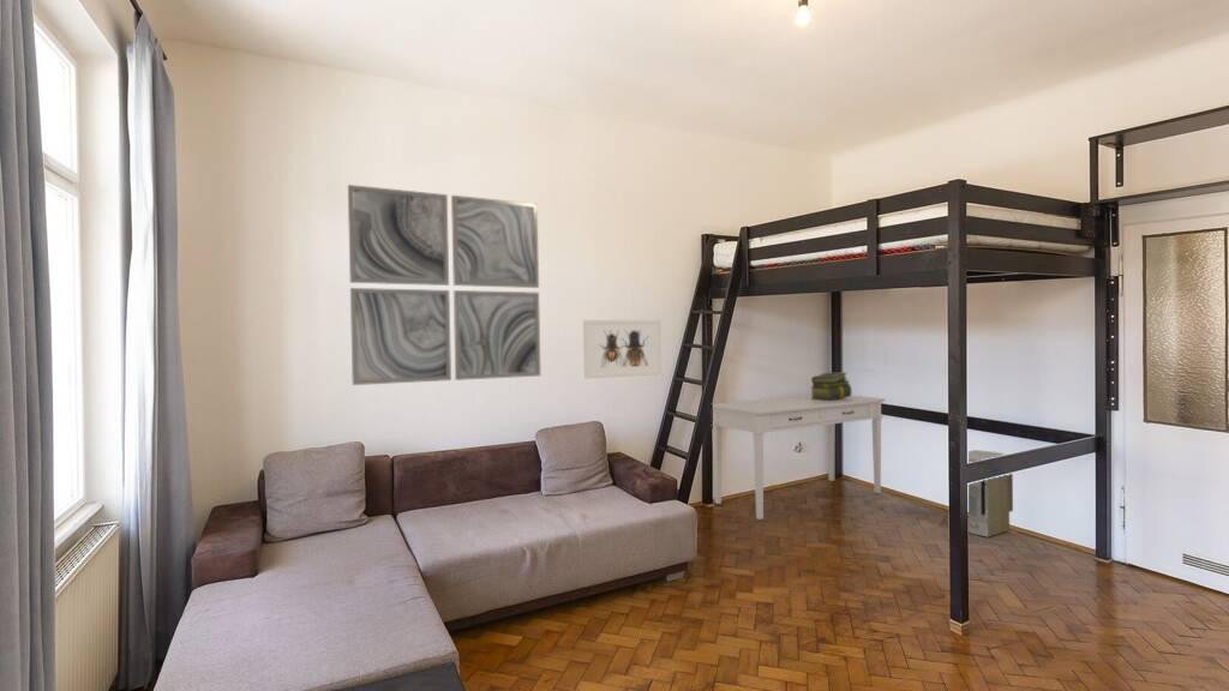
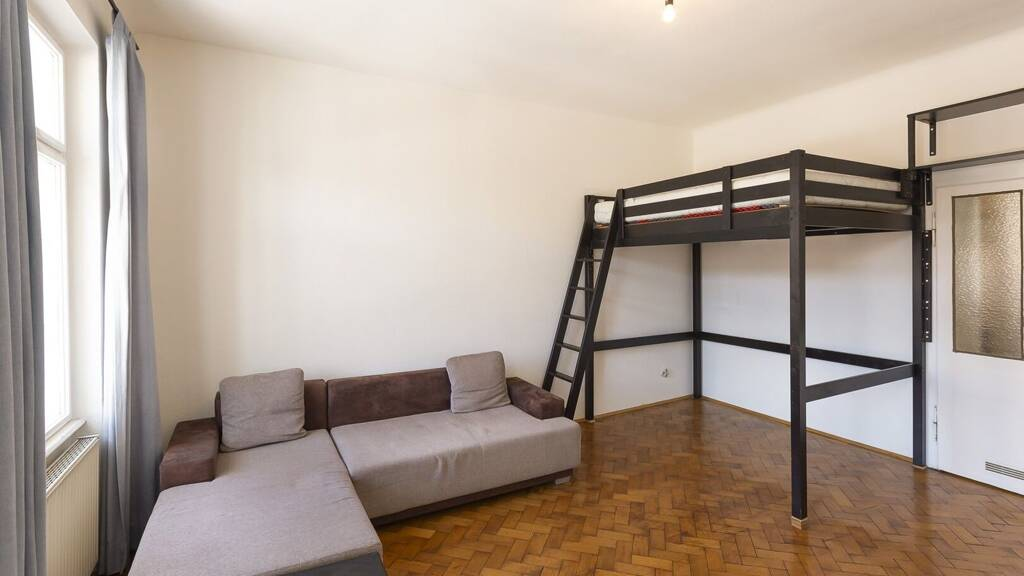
- air purifier [967,449,1014,539]
- stack of books [809,372,852,401]
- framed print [582,319,663,379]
- desk [712,393,887,521]
- wall art [347,184,541,386]
